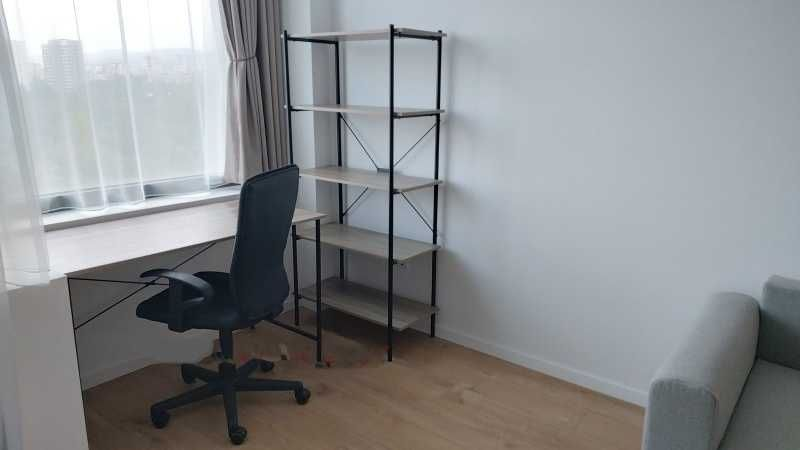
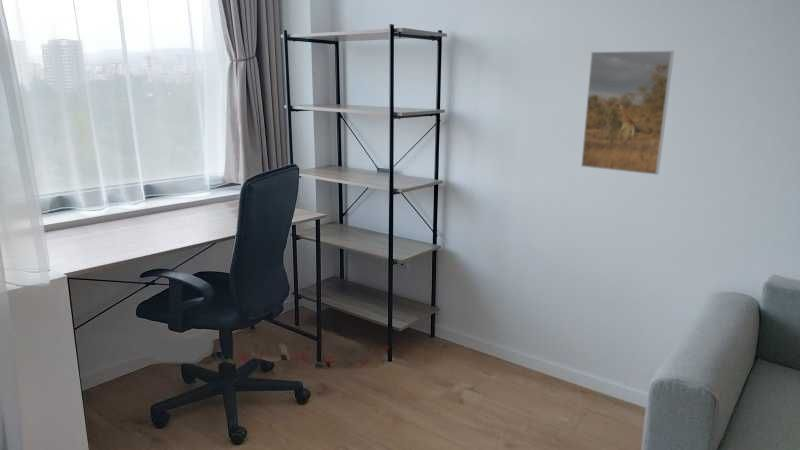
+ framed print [580,50,675,176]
